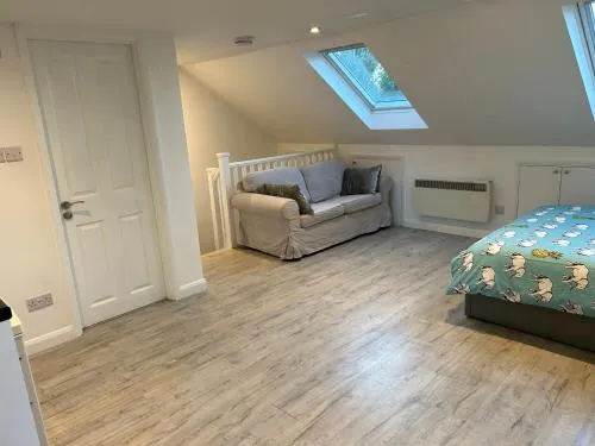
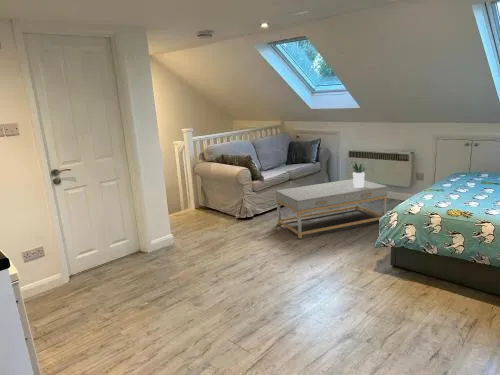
+ coffee table [275,178,388,239]
+ potted plant [348,160,375,188]
